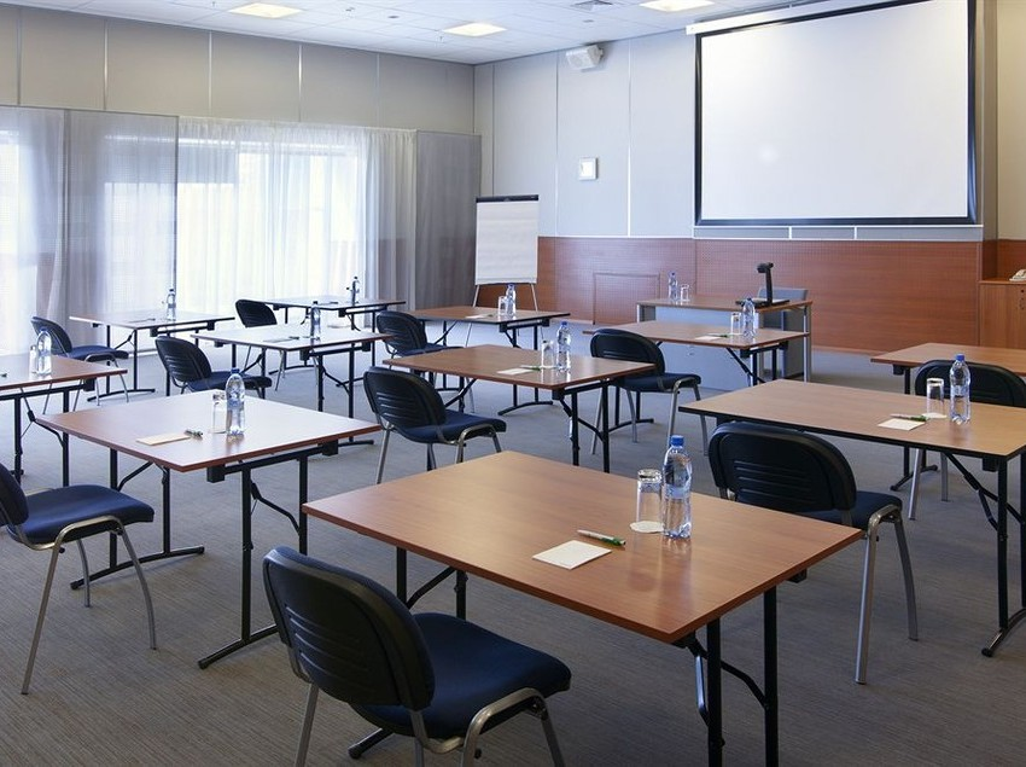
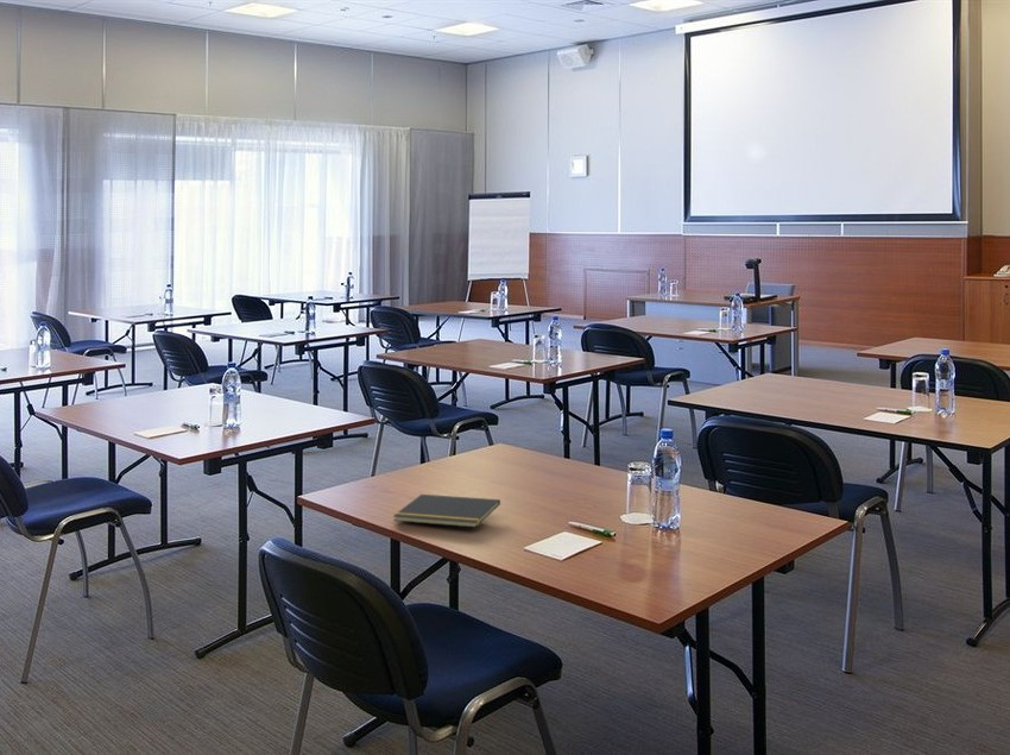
+ notepad [392,493,501,529]
